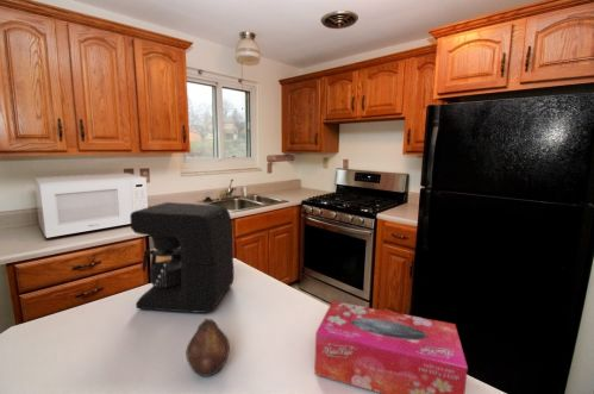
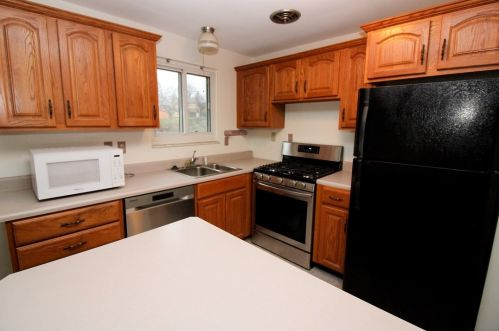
- tissue box [313,300,469,394]
- fruit [185,318,231,377]
- coffee maker [129,201,235,314]
